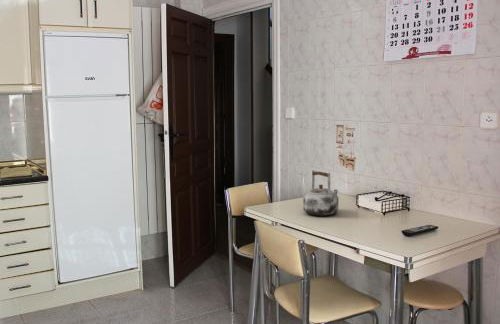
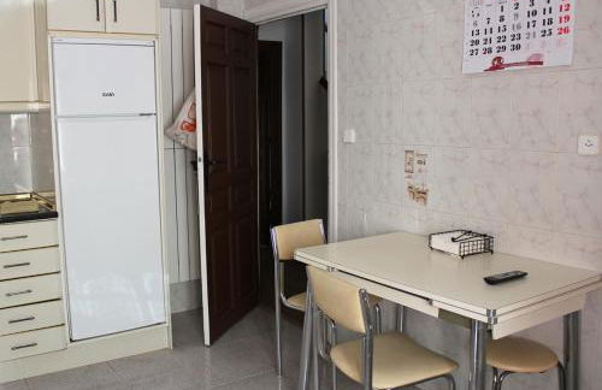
- kettle [302,169,340,217]
